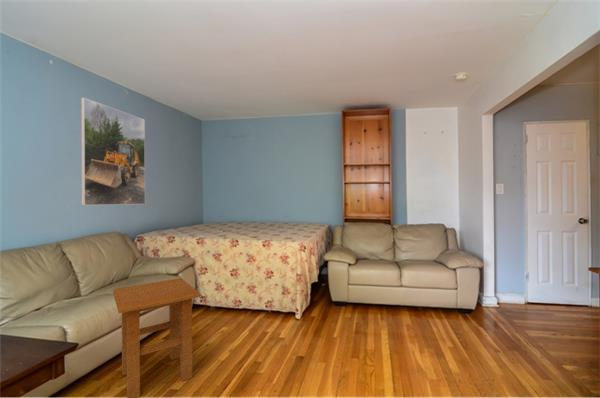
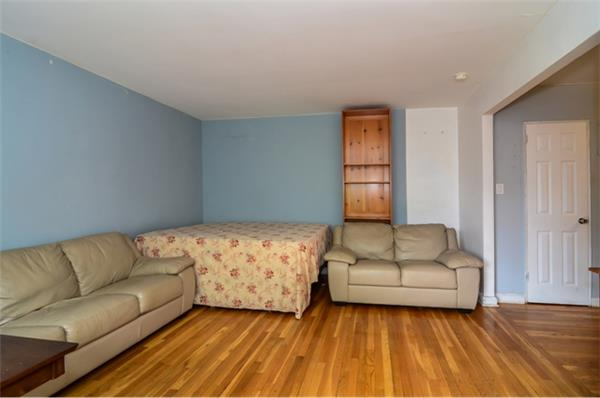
- side table [112,277,202,398]
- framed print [80,97,146,206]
